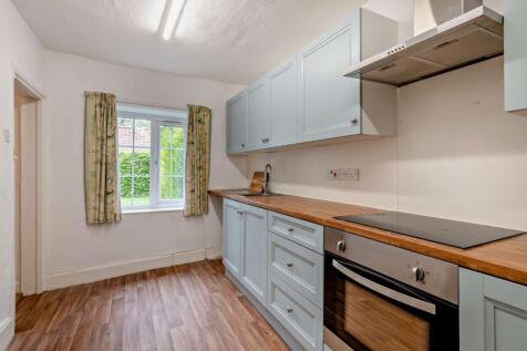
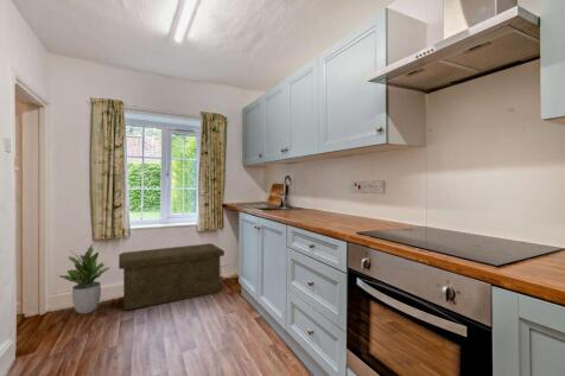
+ storage bench [118,242,226,311]
+ potted plant [58,243,110,314]
